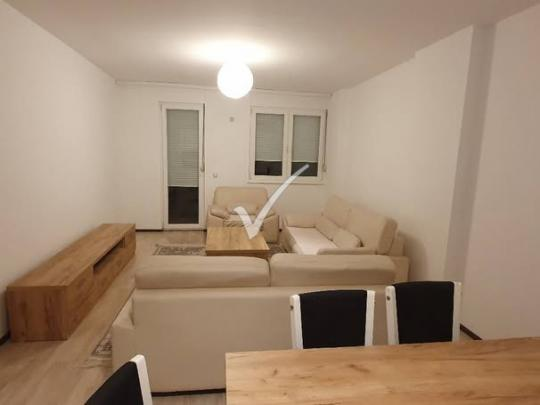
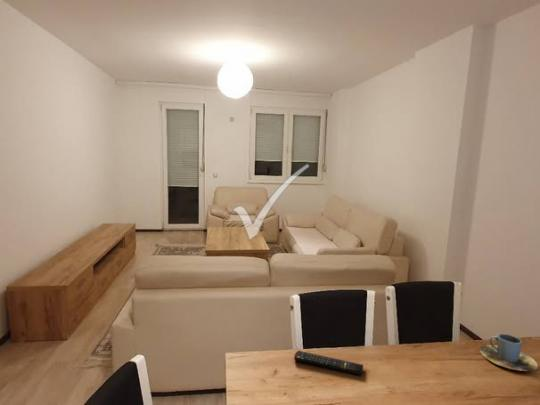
+ cup [479,333,539,372]
+ remote control [293,350,364,376]
